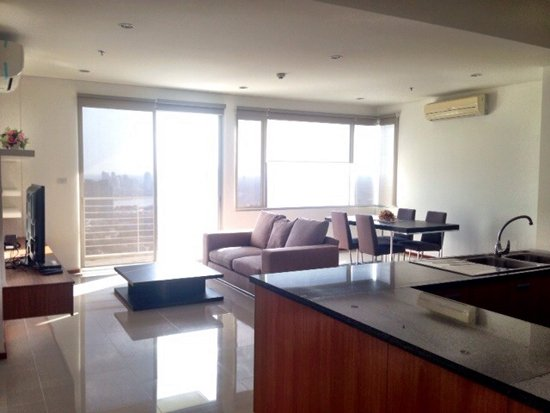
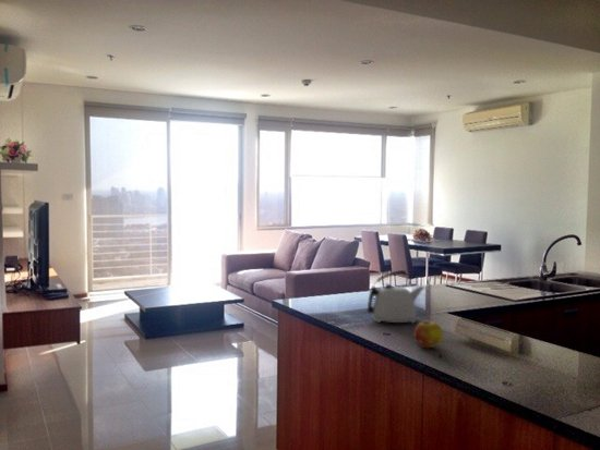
+ fruit [413,320,444,349]
+ kettle [367,269,425,324]
